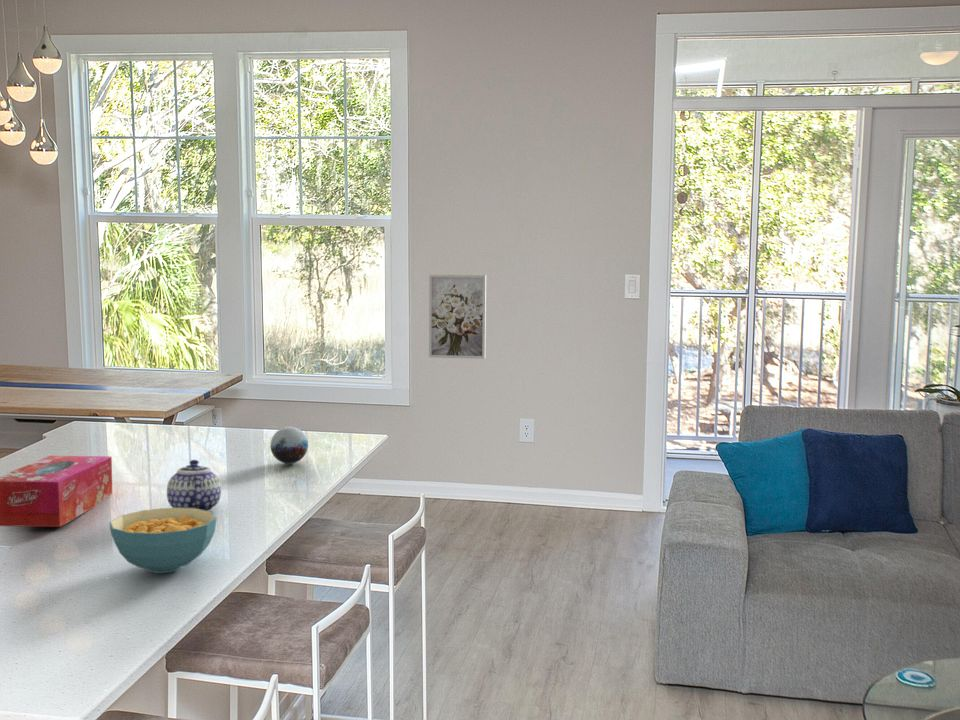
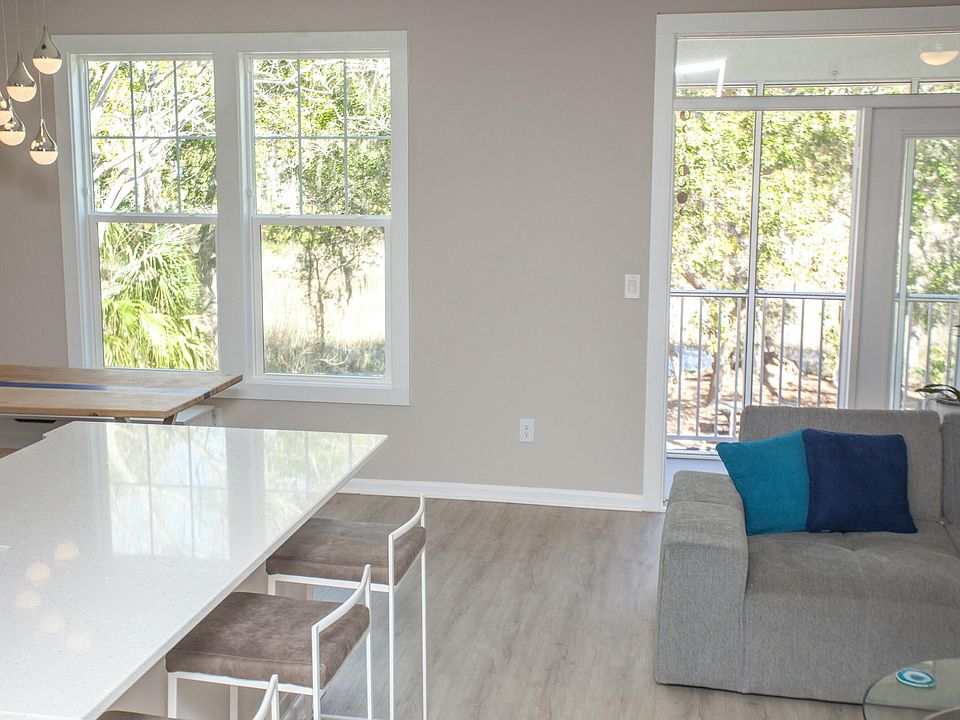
- decorative orb [269,426,309,465]
- cereal bowl [108,507,217,574]
- wall art [428,274,487,360]
- teapot [166,459,222,512]
- tissue box [0,455,113,528]
